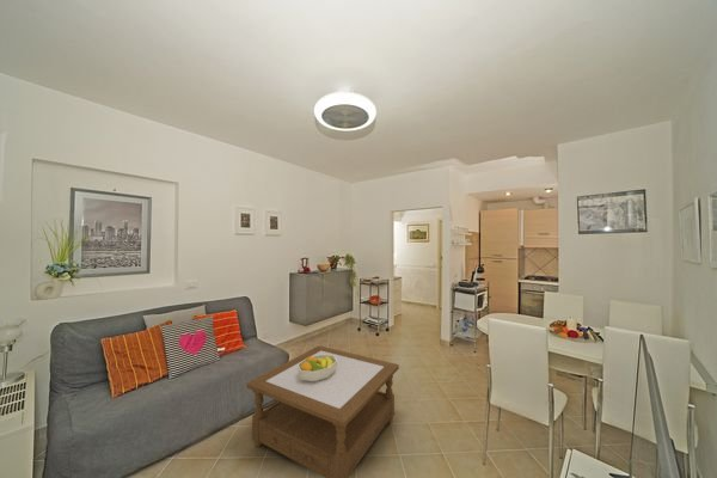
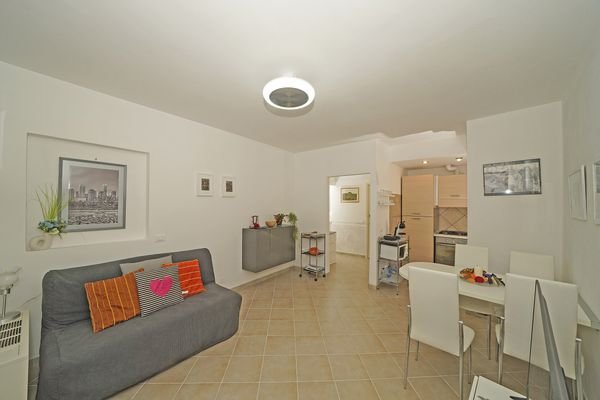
- fruit bowl [298,355,337,381]
- coffee table [246,344,400,478]
